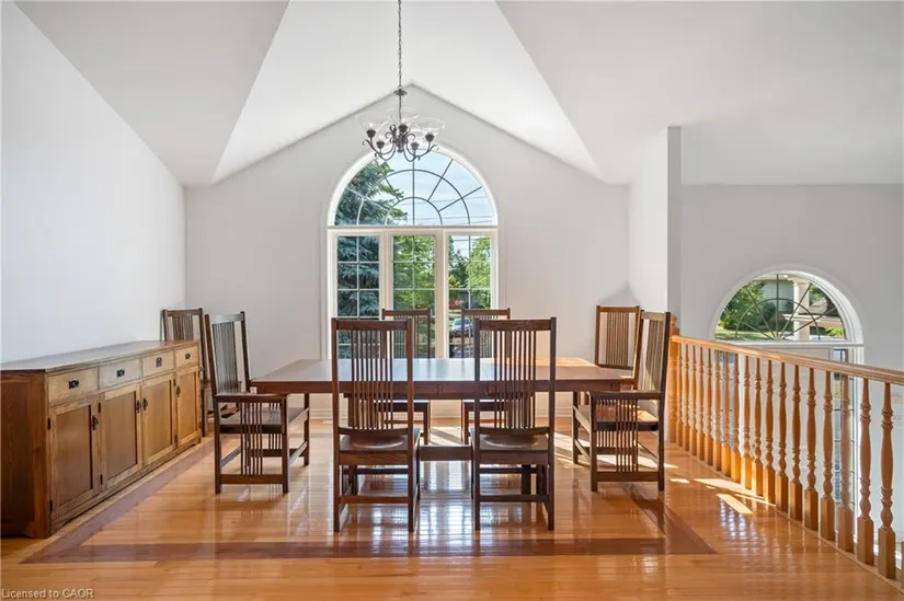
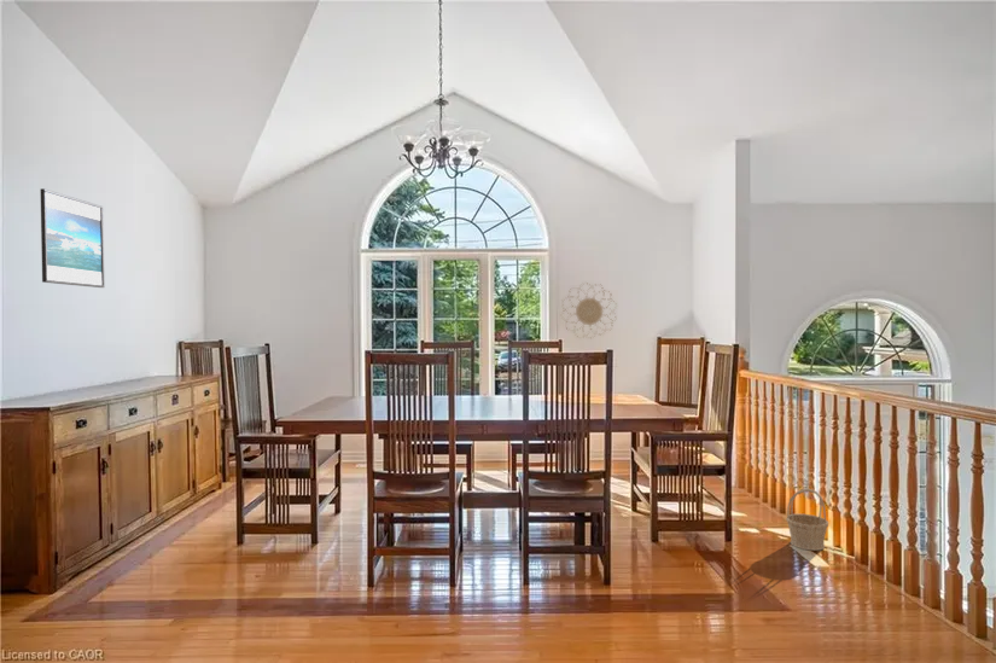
+ decorative wall piece [560,281,618,341]
+ basket [785,488,829,552]
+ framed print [39,187,105,289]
